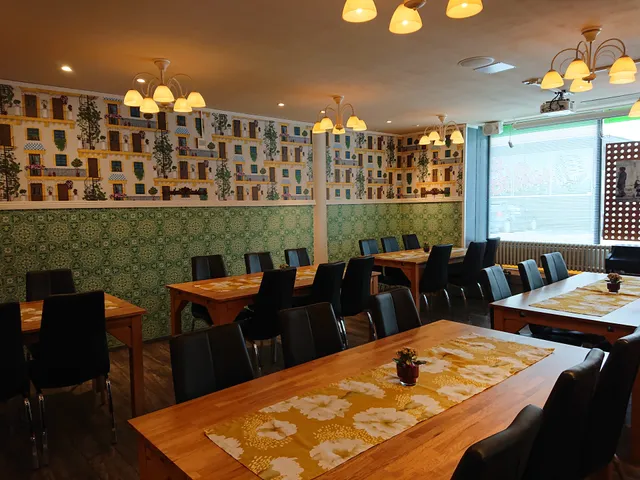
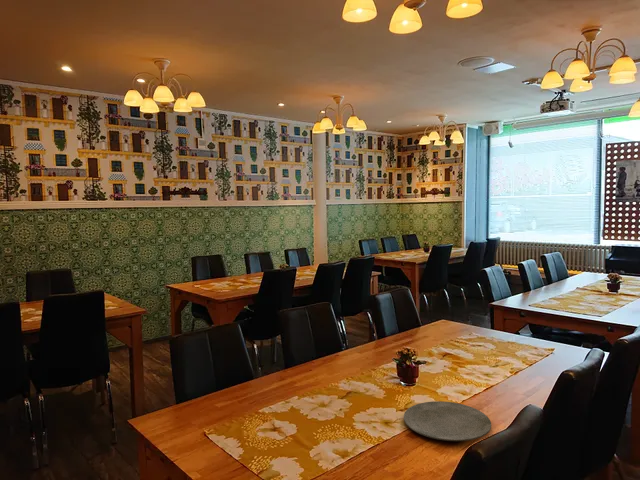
+ plate [403,400,492,442]
